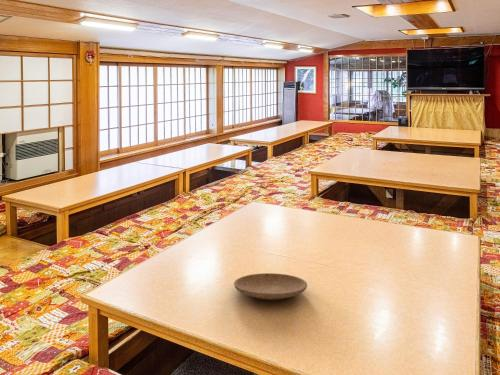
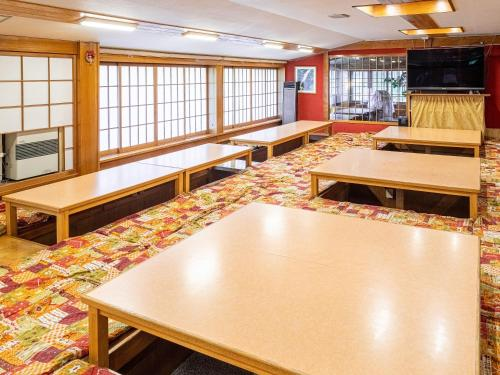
- plate [233,272,308,301]
